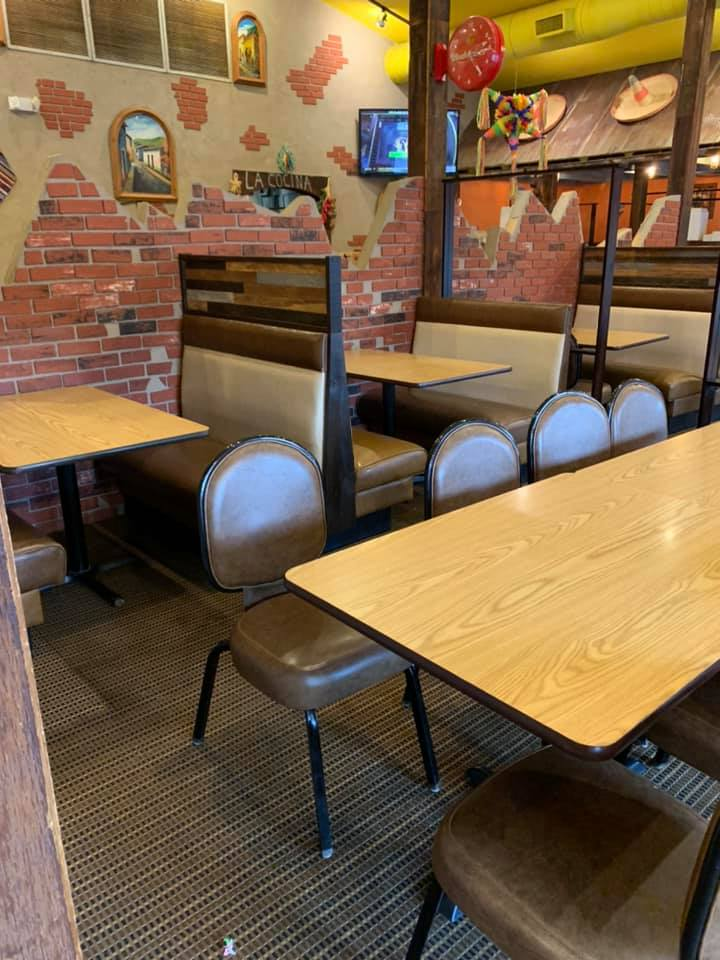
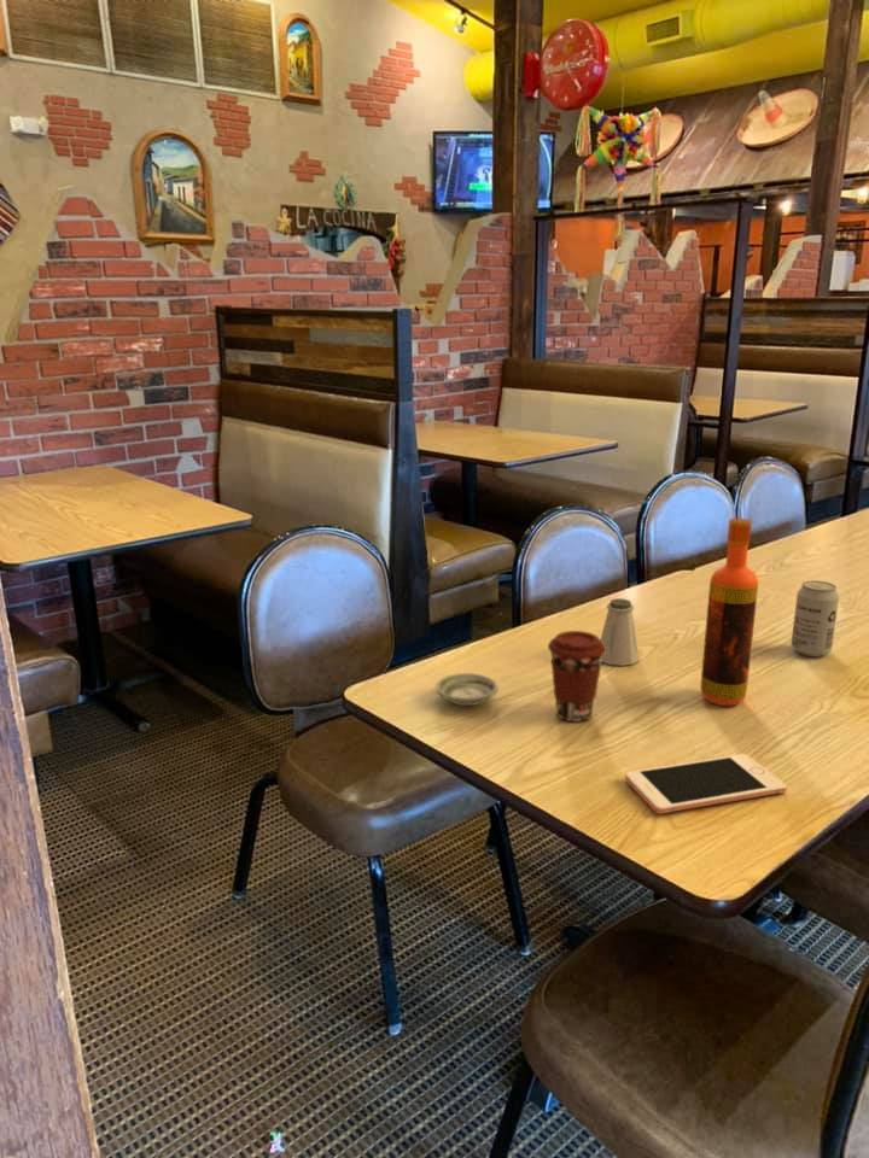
+ coffee cup [547,630,606,723]
+ hot sauce [699,517,759,707]
+ beverage can [791,579,840,657]
+ cell phone [624,753,788,814]
+ saucer [434,672,500,707]
+ saltshaker [600,597,640,667]
